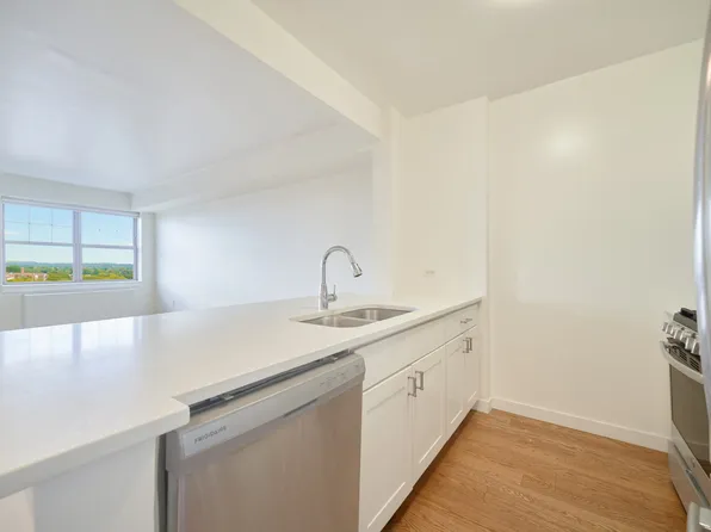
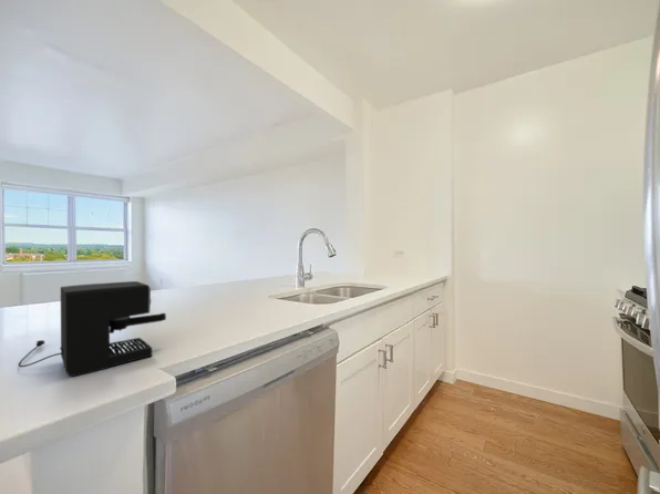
+ coffee maker [17,280,167,378]
